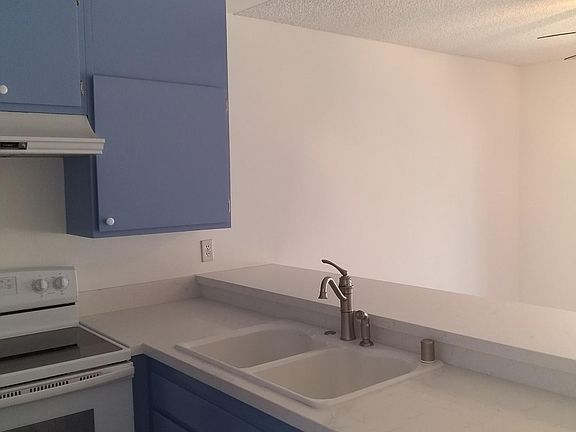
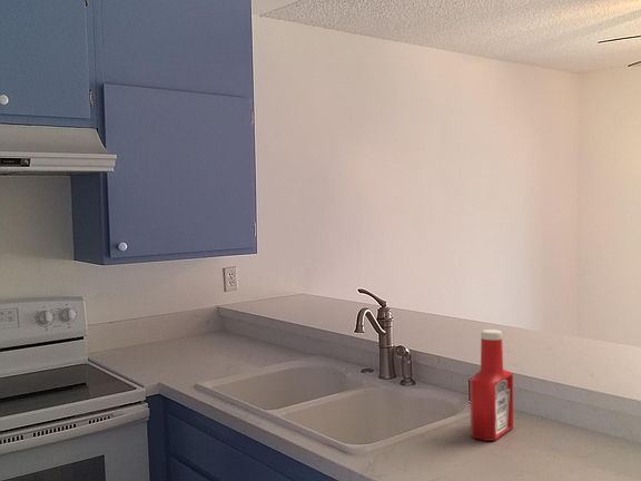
+ soap bottle [470,328,514,442]
